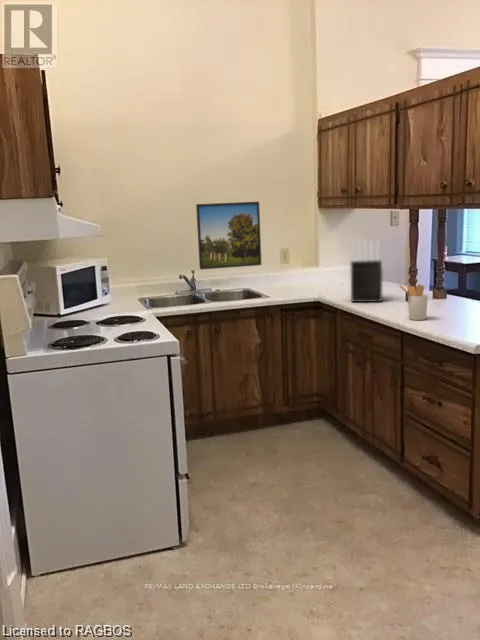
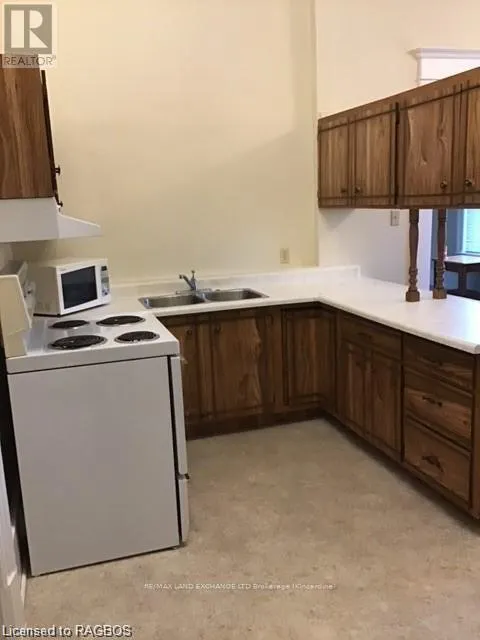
- knife block [350,240,383,304]
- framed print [195,201,262,270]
- utensil holder [398,284,429,321]
